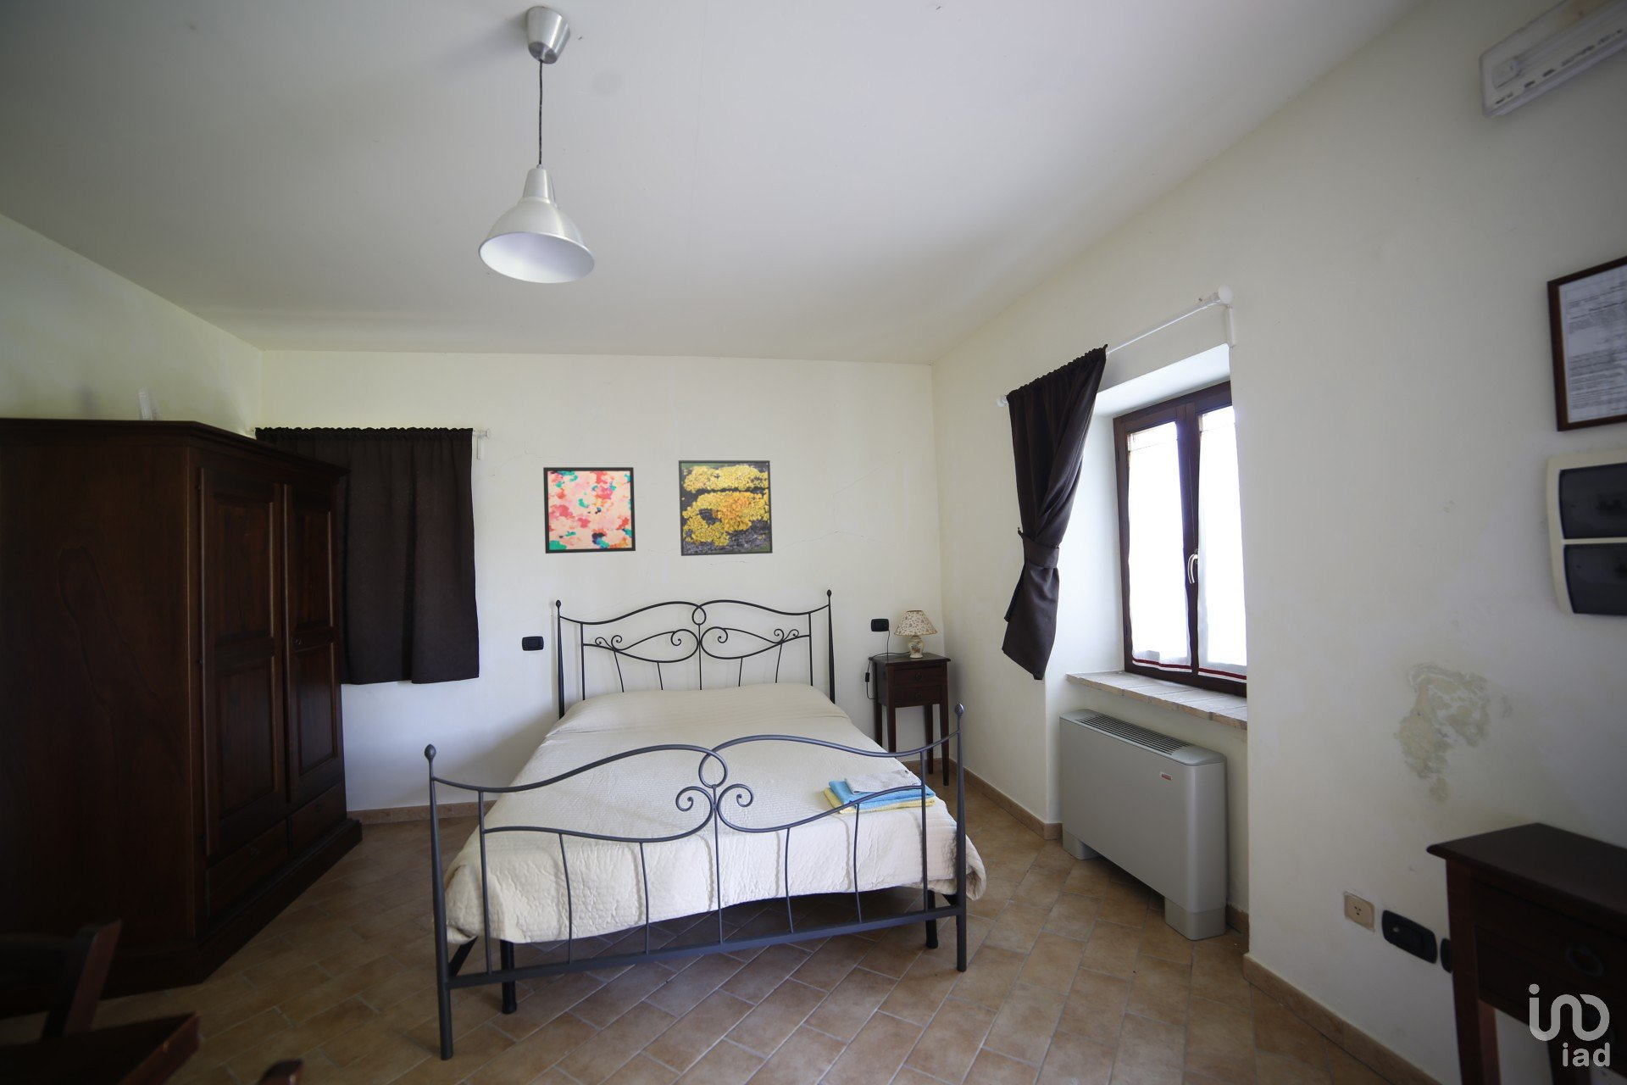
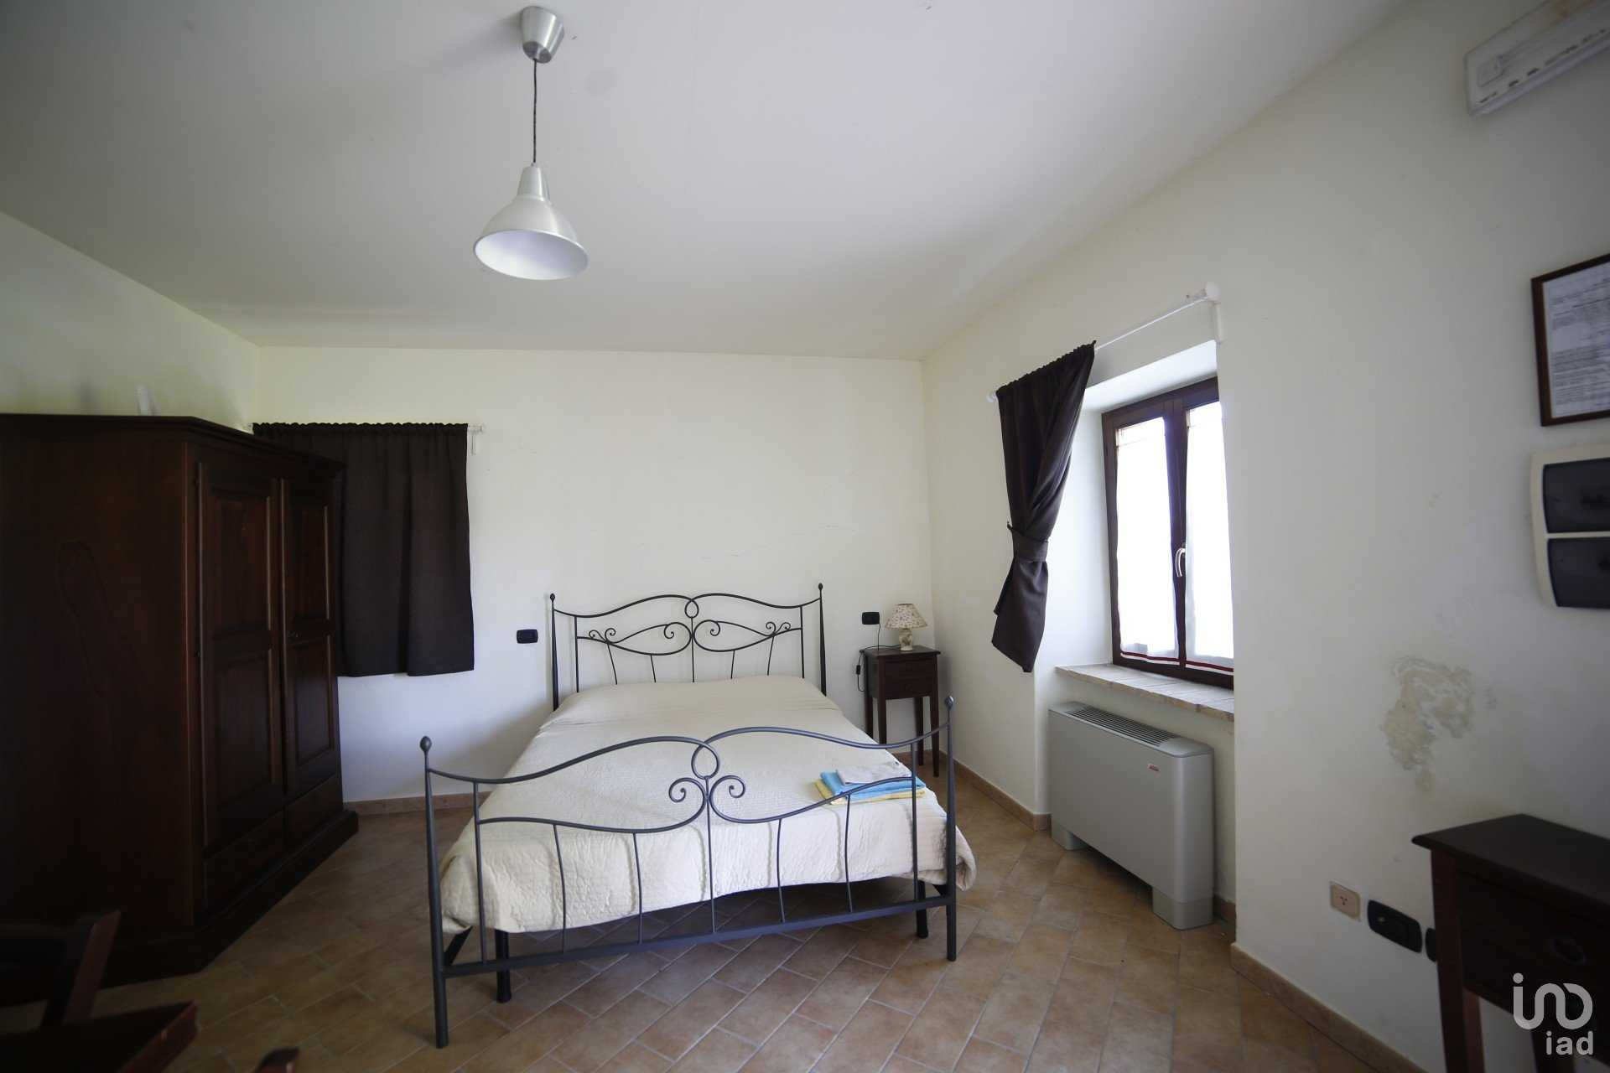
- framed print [678,459,774,557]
- wall art [542,466,637,555]
